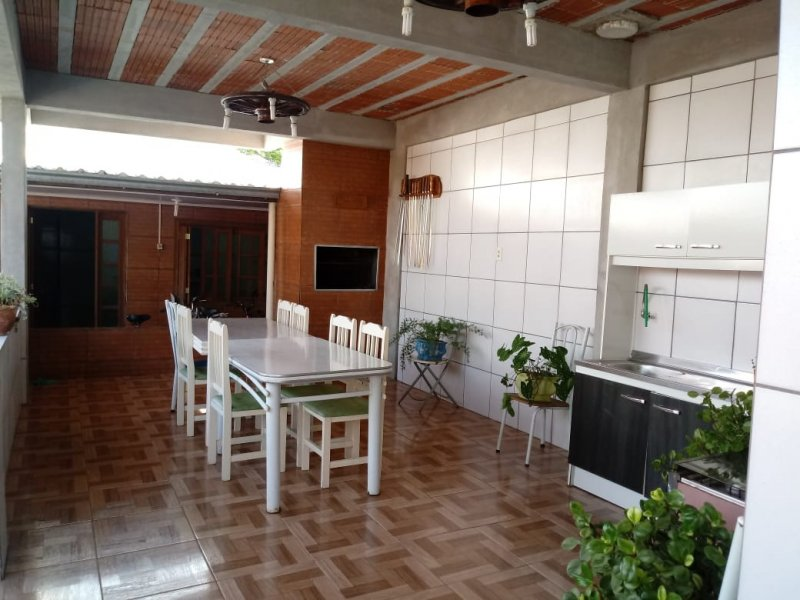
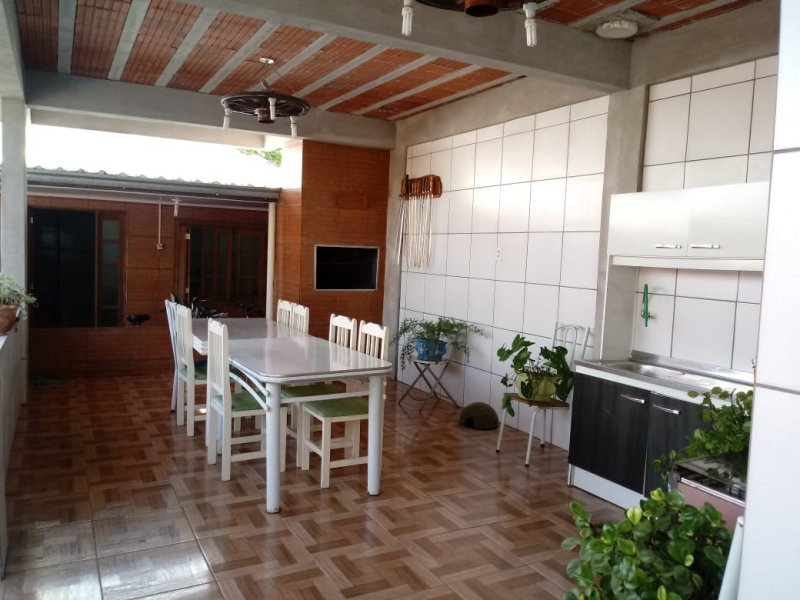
+ woven basket [458,401,500,431]
